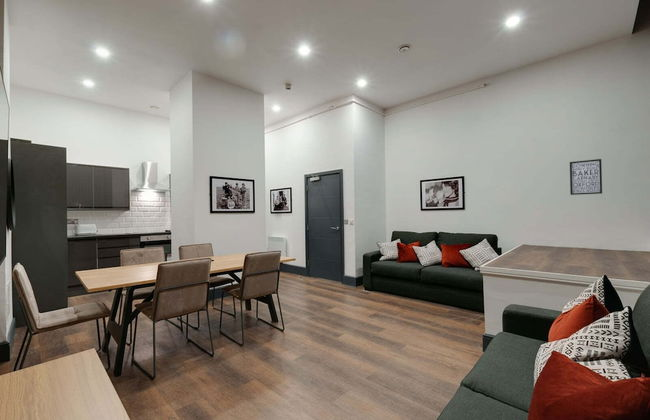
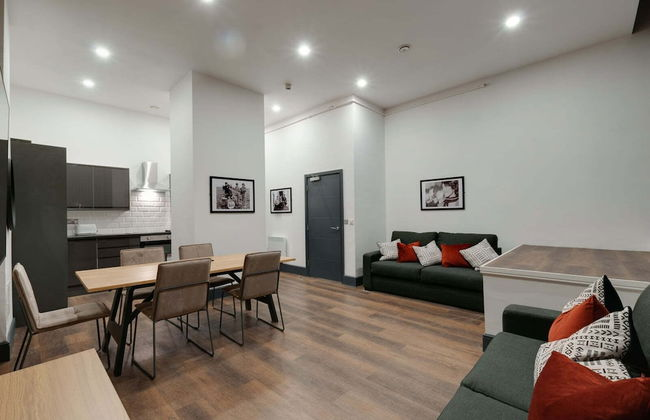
- wall art [569,158,603,196]
